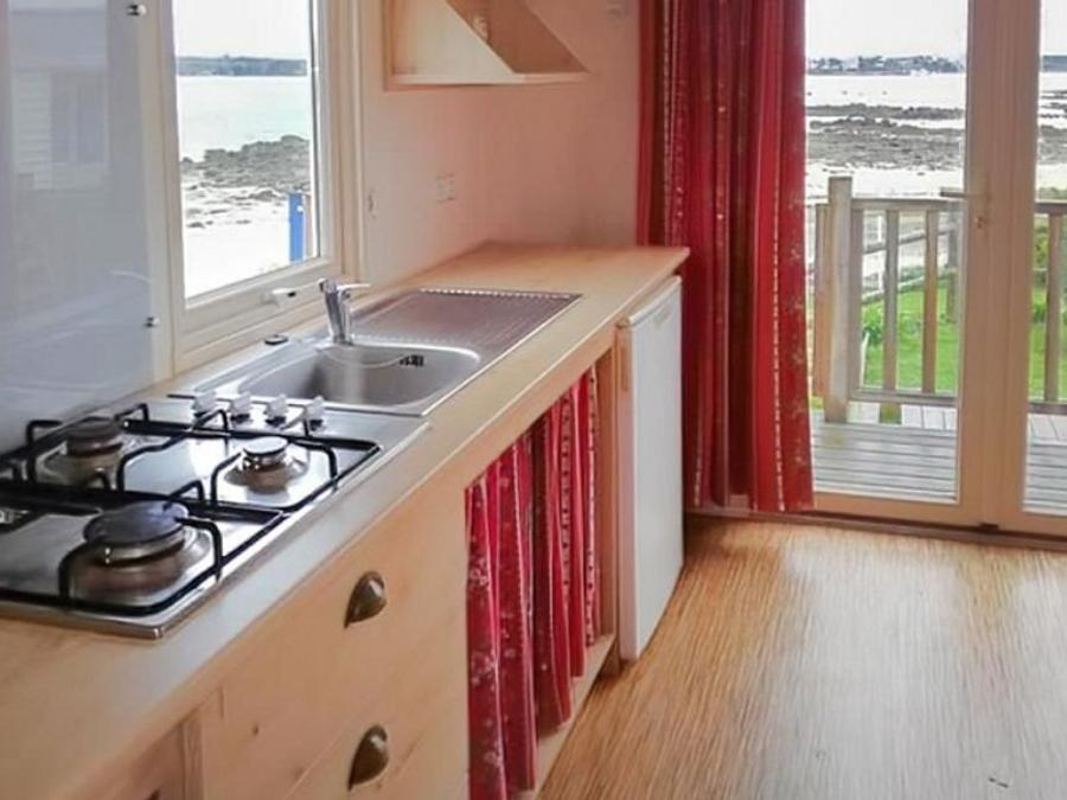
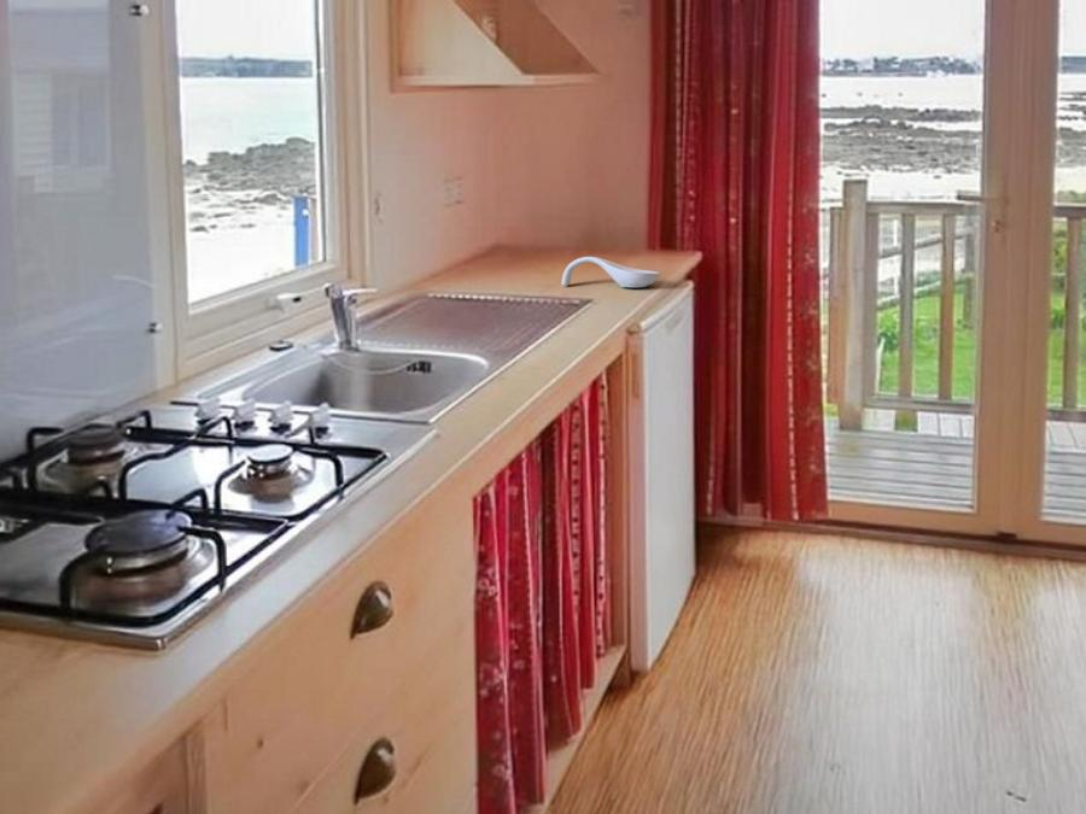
+ spoon rest [561,256,661,288]
